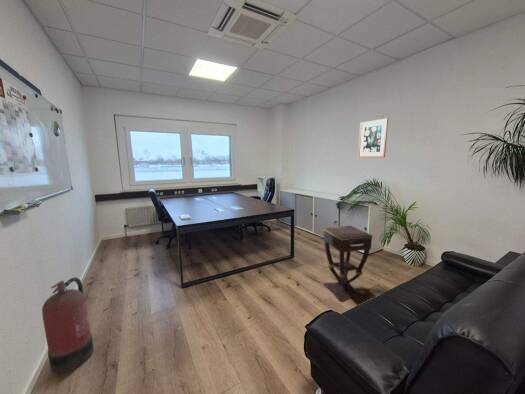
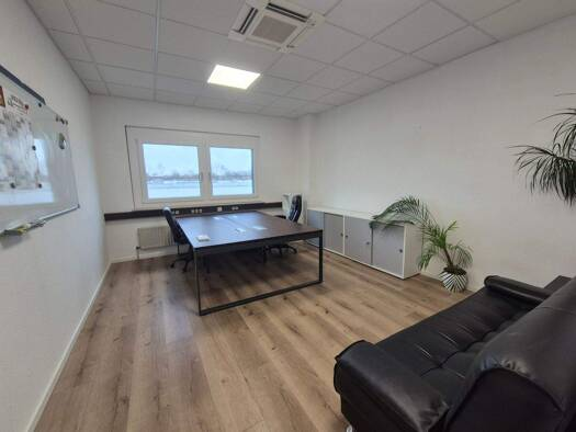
- wall art [357,117,389,159]
- fire extinguisher [41,276,95,374]
- side table [322,225,374,303]
